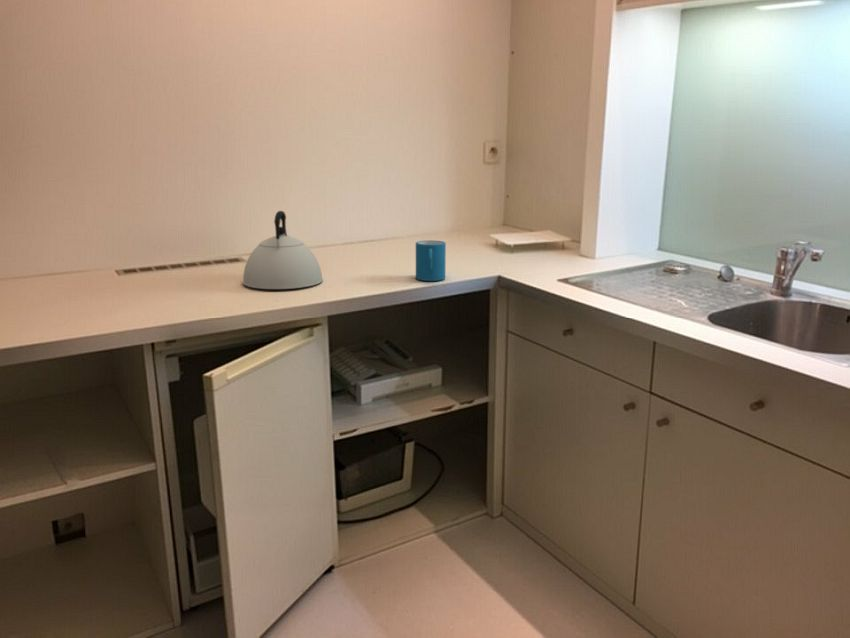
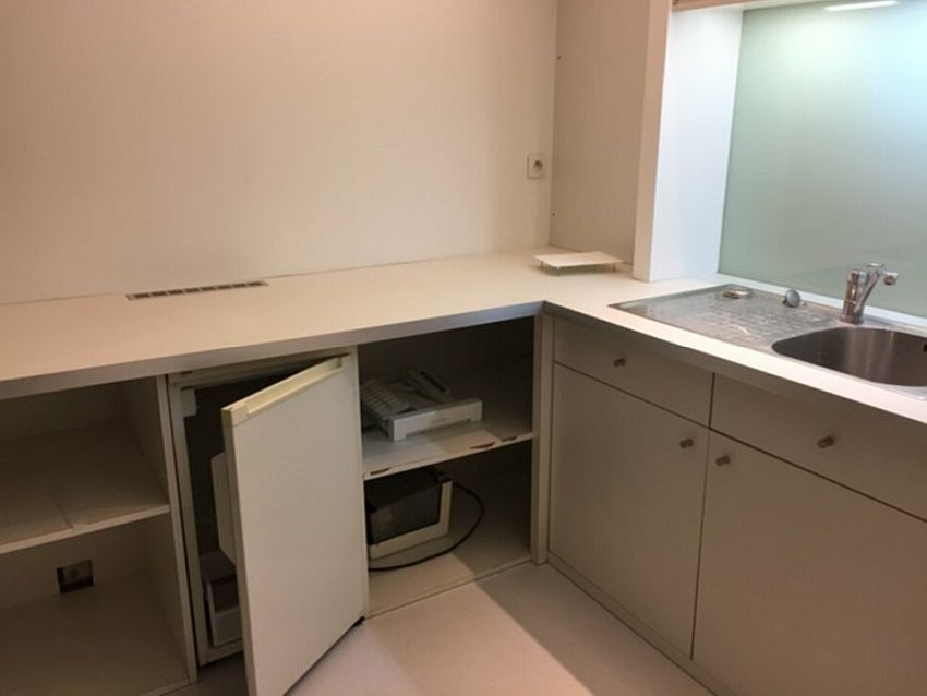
- mug [415,239,447,282]
- kettle [242,210,324,290]
